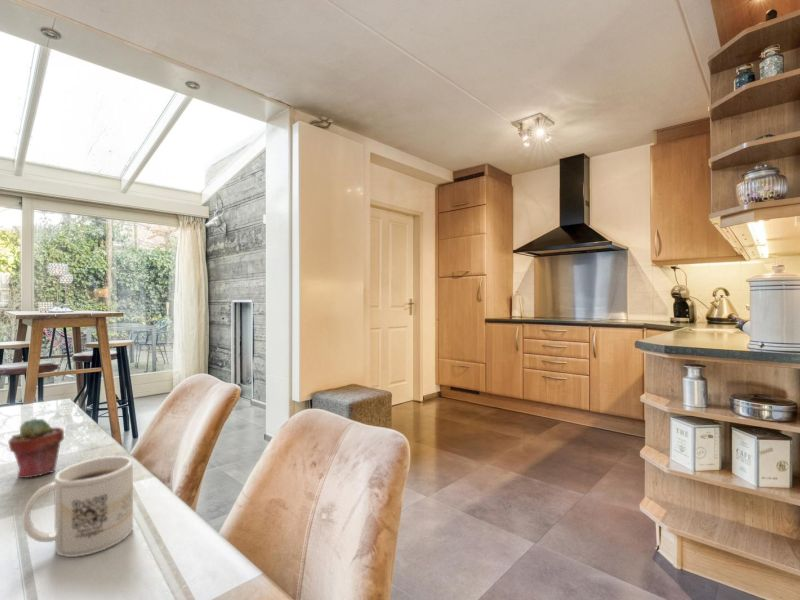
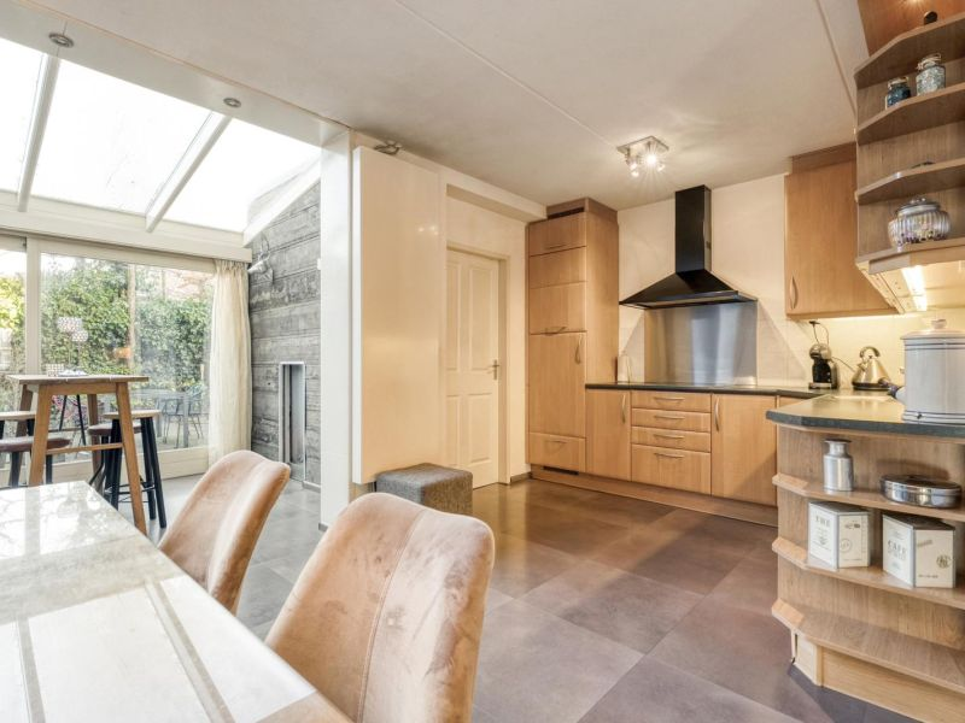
- mug [21,455,134,558]
- potted succulent [7,417,65,479]
